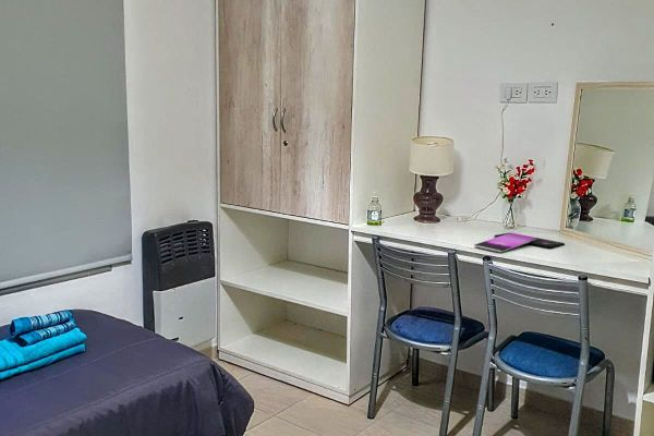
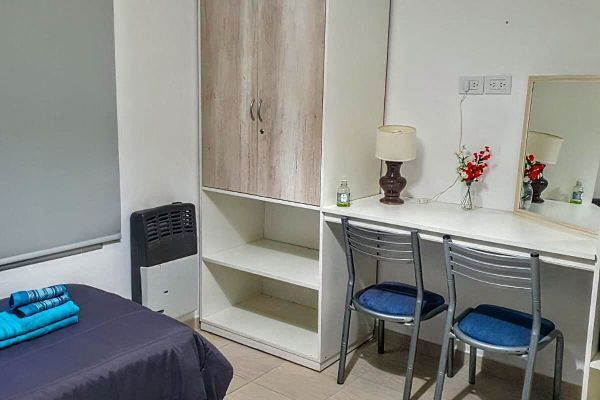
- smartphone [473,231,566,253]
